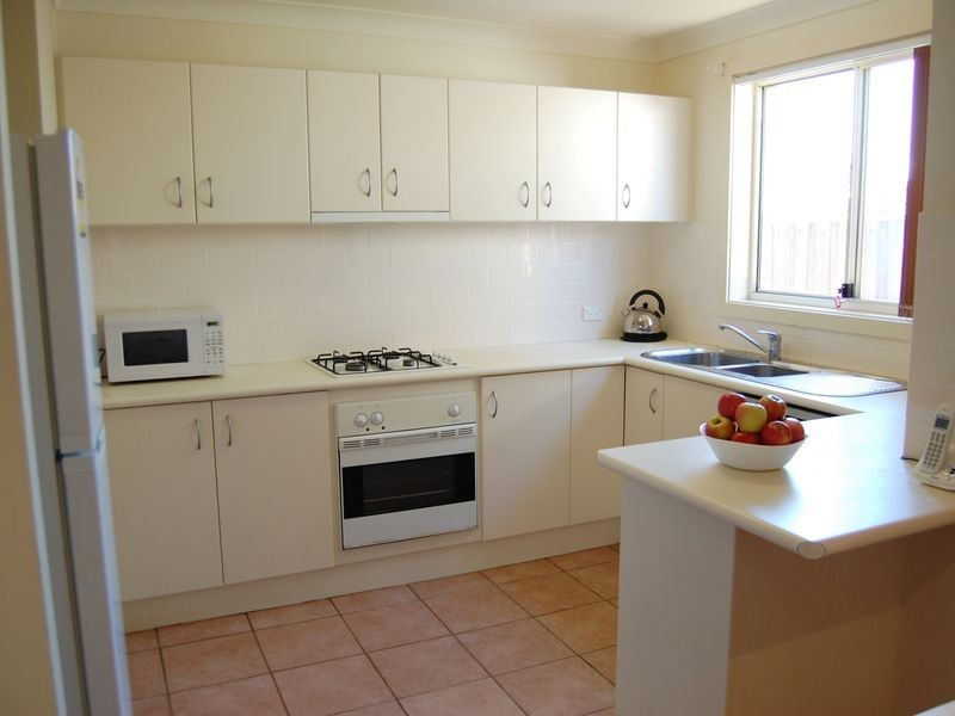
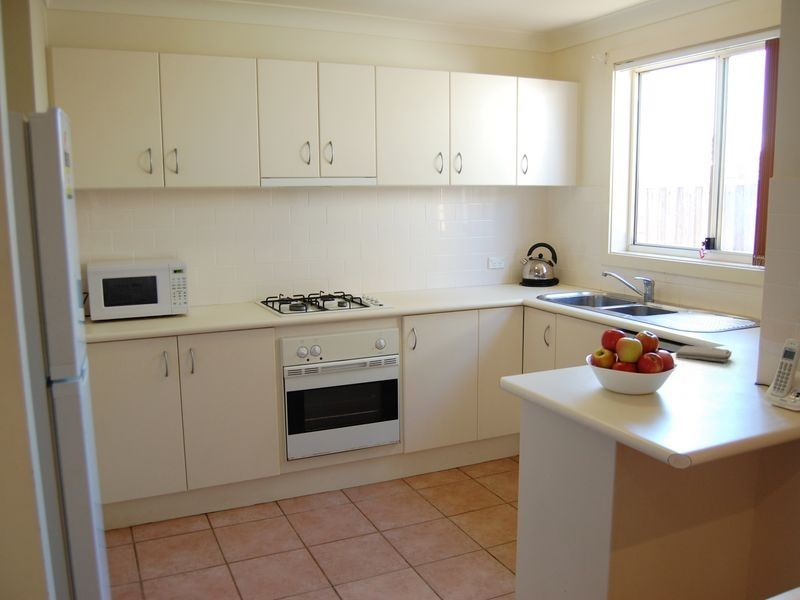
+ washcloth [675,345,733,363]
